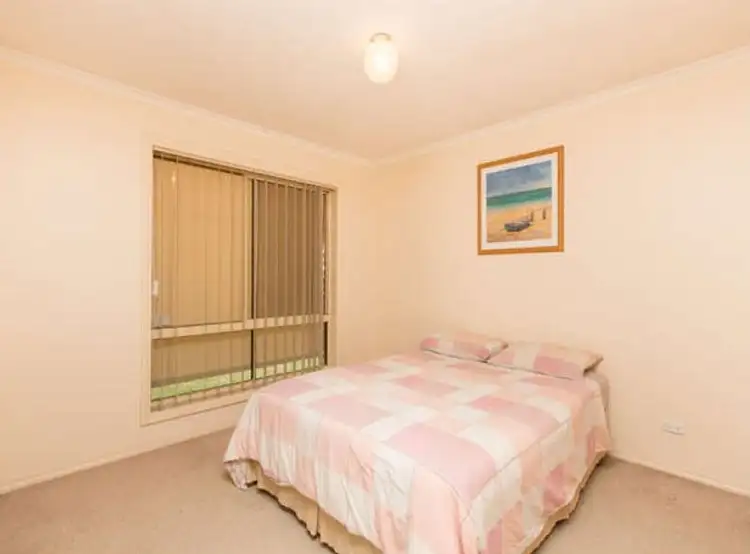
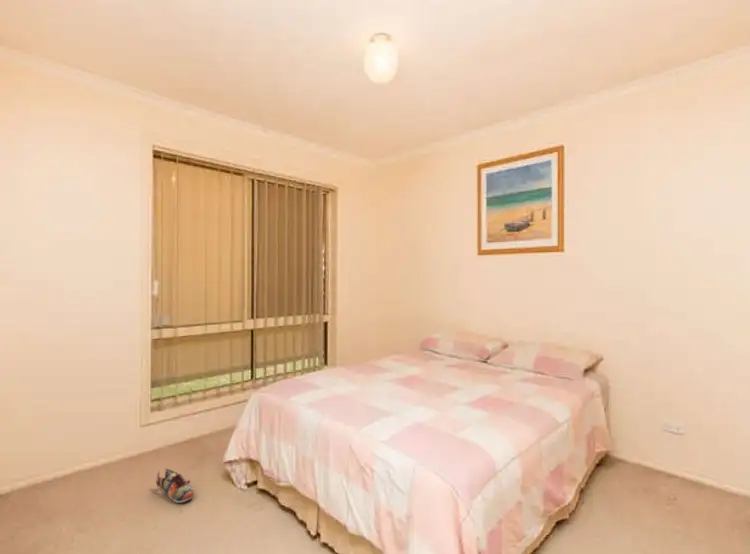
+ shoe [155,467,195,504]
